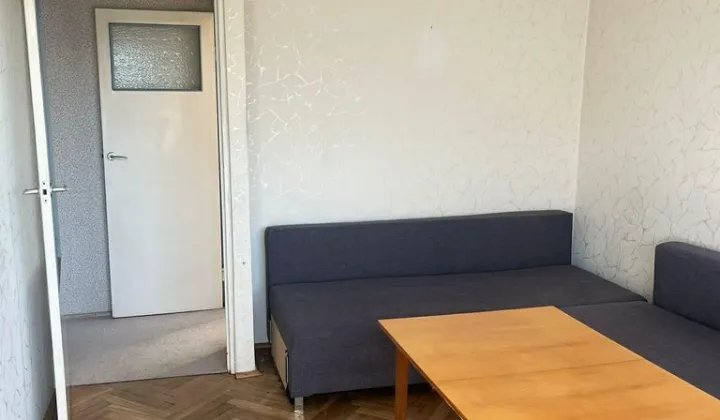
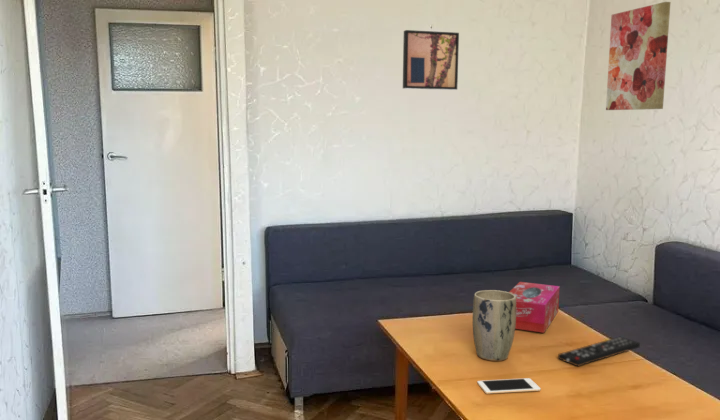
+ cell phone [476,377,542,395]
+ remote control [557,336,641,367]
+ wall art [402,29,460,91]
+ wall art [605,1,671,111]
+ plant pot [472,289,516,362]
+ tissue box [508,281,561,334]
